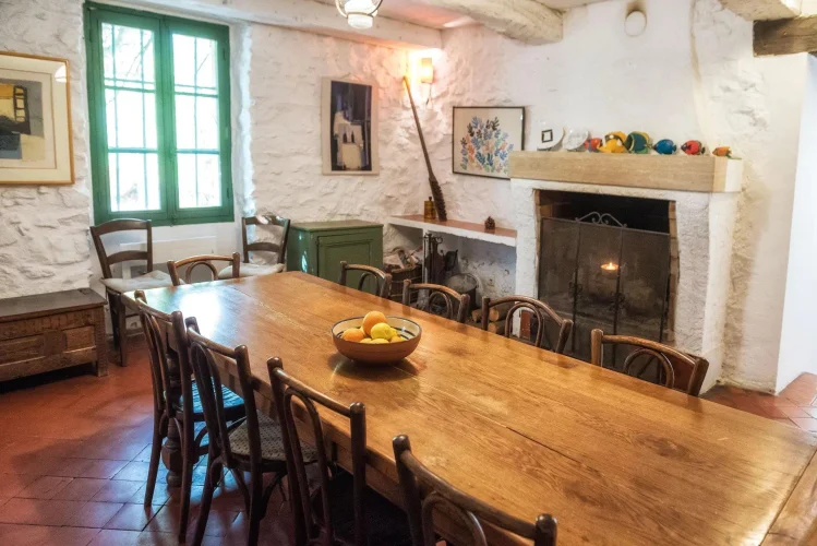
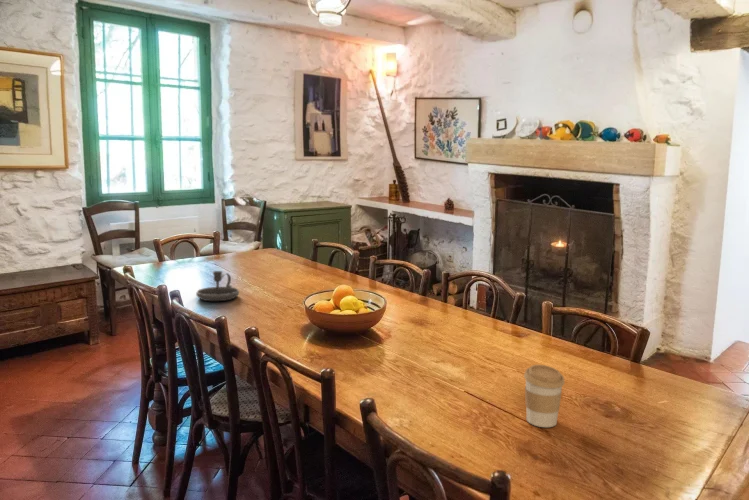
+ candlestick [195,270,240,302]
+ coffee cup [523,364,566,428]
